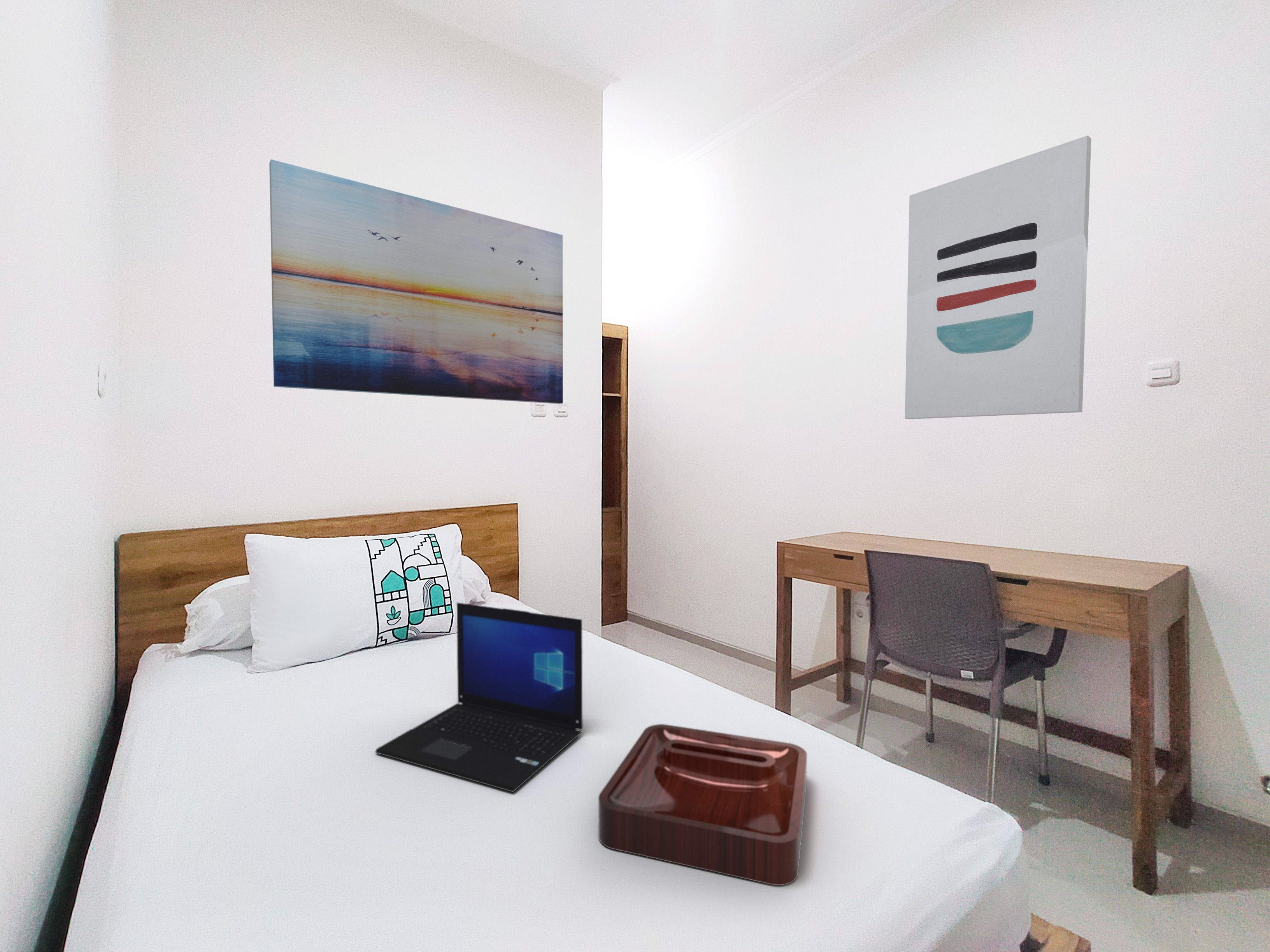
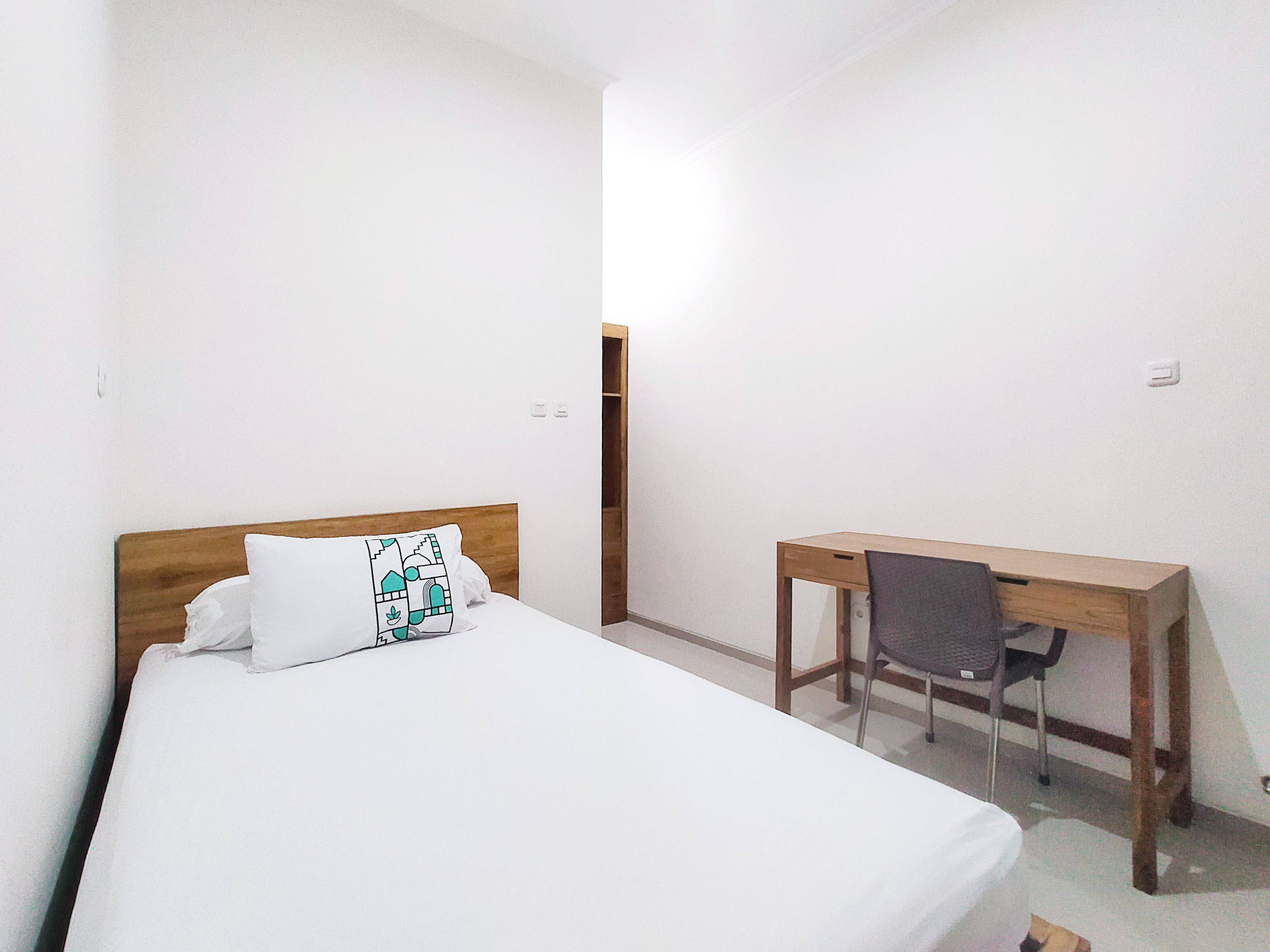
- decorative tray [598,724,807,886]
- wall art [269,159,563,404]
- wall art [905,135,1091,420]
- laptop [375,602,583,793]
